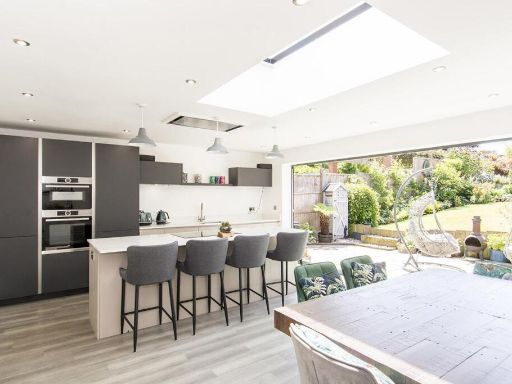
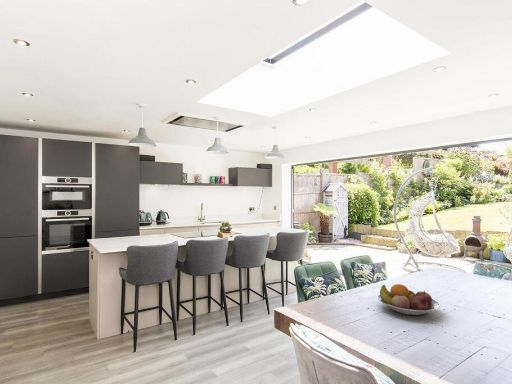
+ fruit bowl [376,283,441,316]
